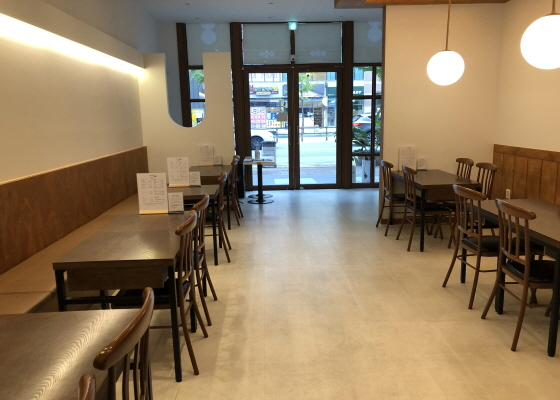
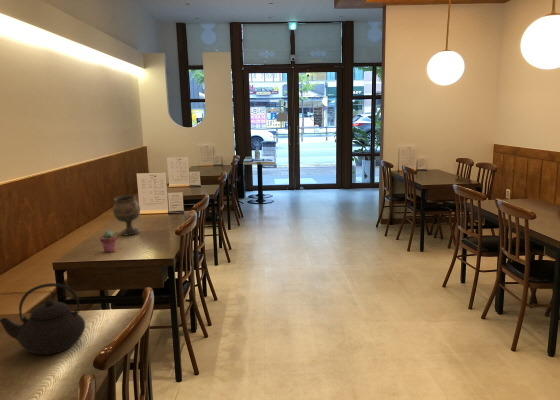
+ goblet [112,194,141,236]
+ teapot [0,282,86,356]
+ potted succulent [99,230,118,253]
